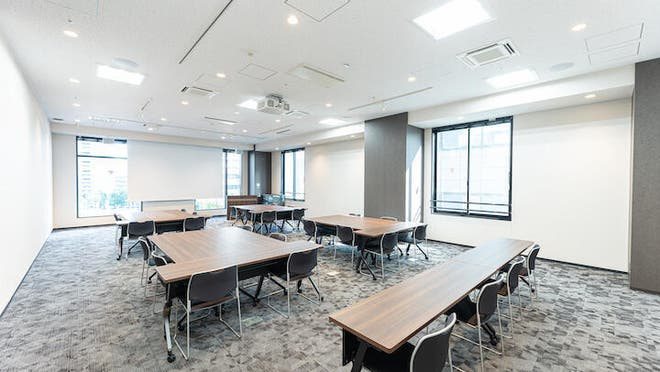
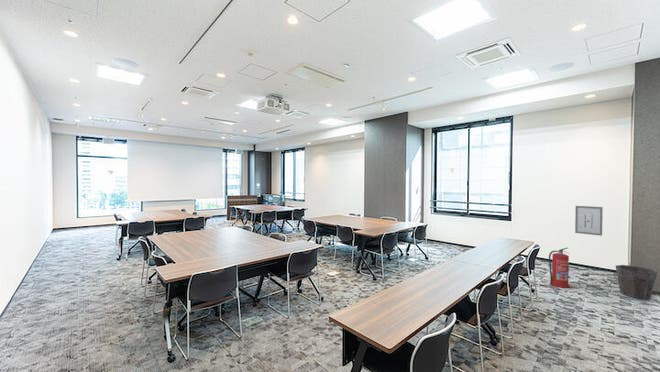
+ wall art [574,205,604,237]
+ fire extinguisher [548,247,571,289]
+ waste bin [615,264,658,301]
